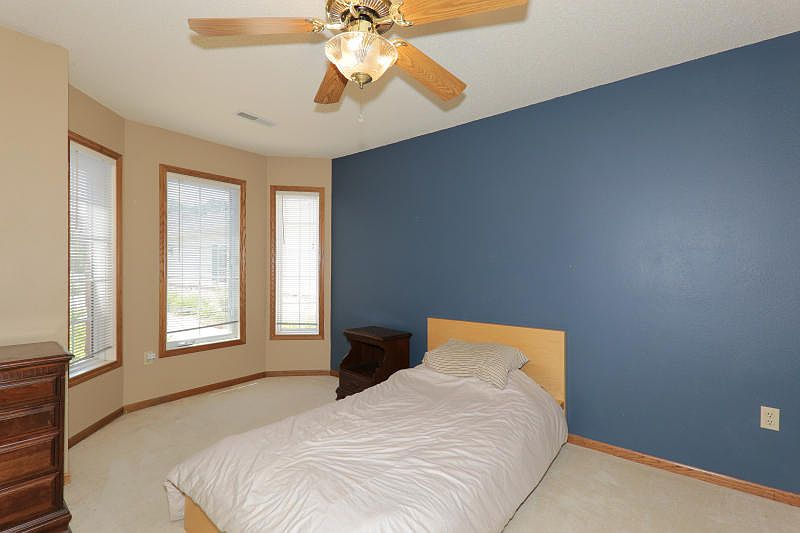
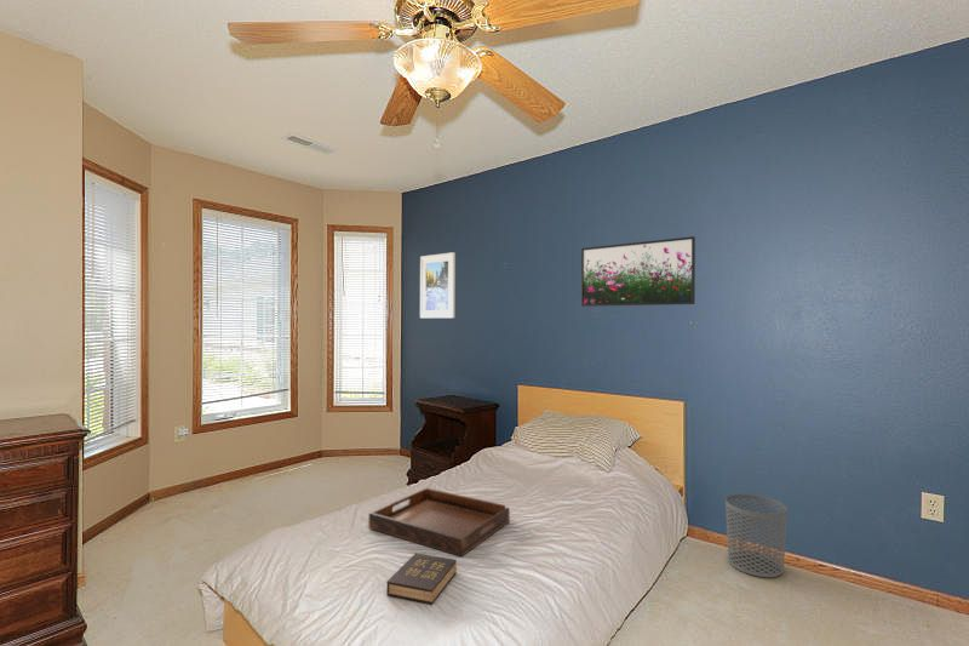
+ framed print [419,251,457,319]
+ serving tray [368,486,511,558]
+ waste bin [724,493,789,578]
+ hardback book [385,551,458,606]
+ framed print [580,235,696,308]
